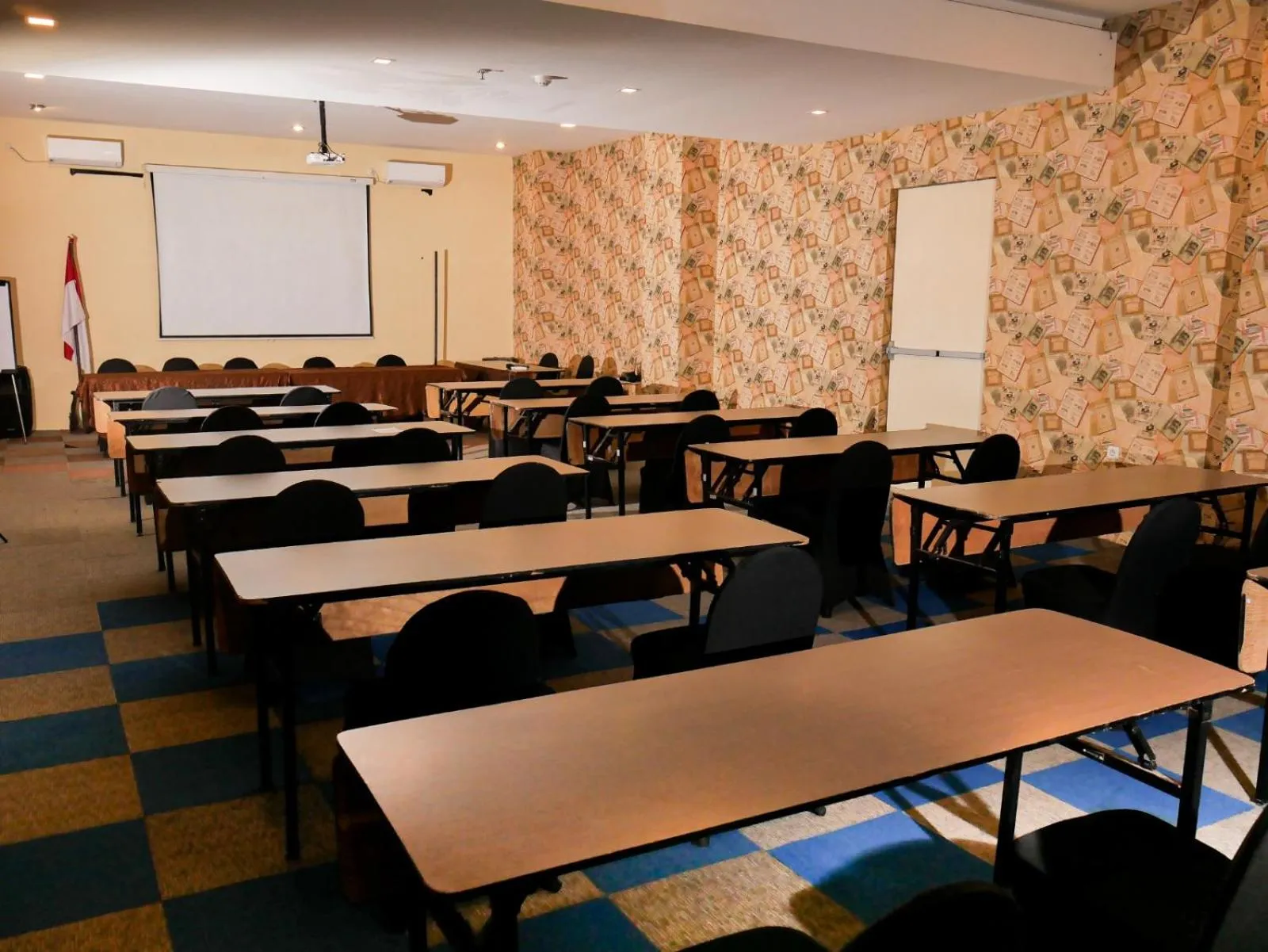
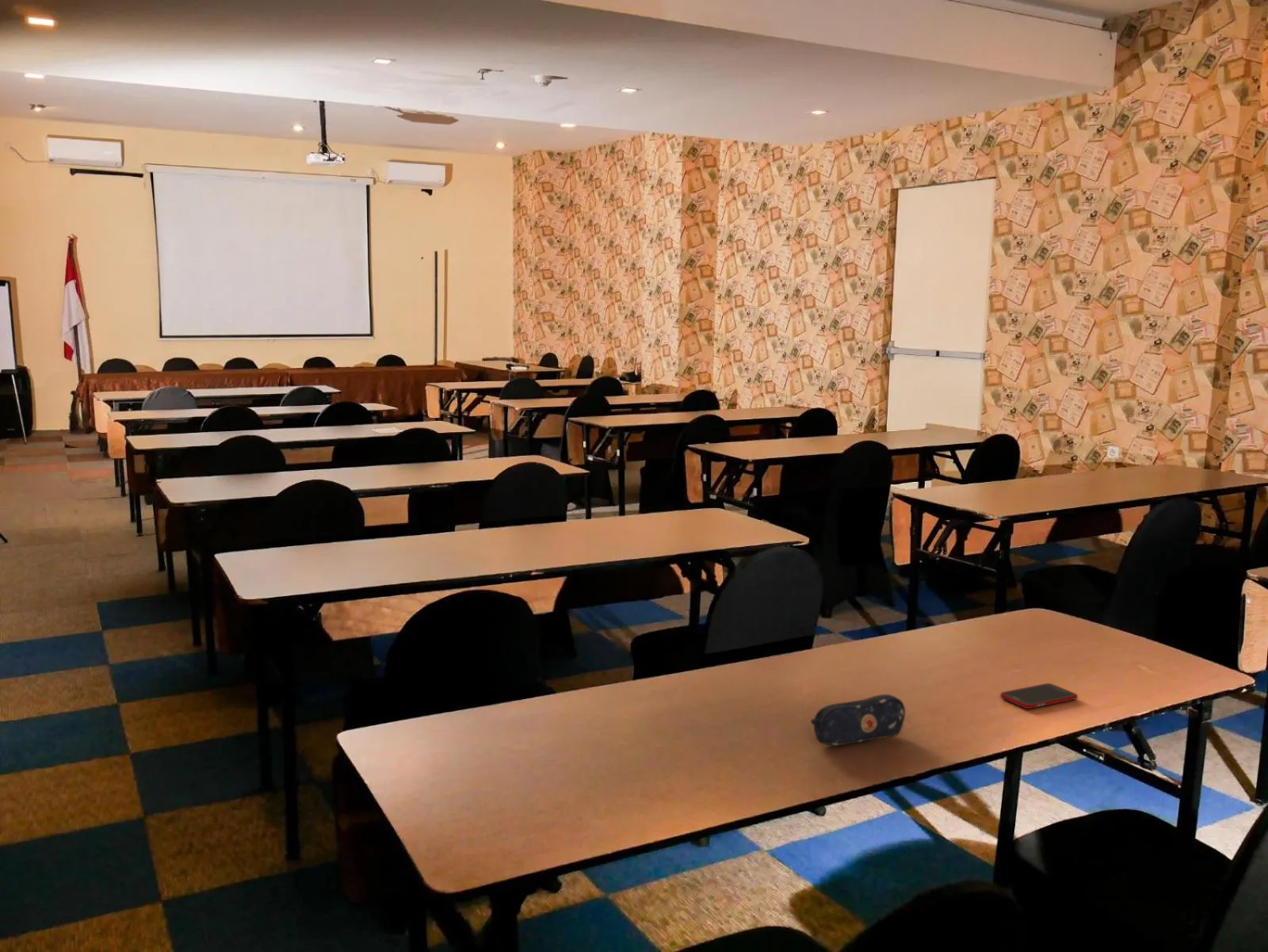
+ cell phone [999,682,1079,709]
+ pencil case [810,694,906,746]
